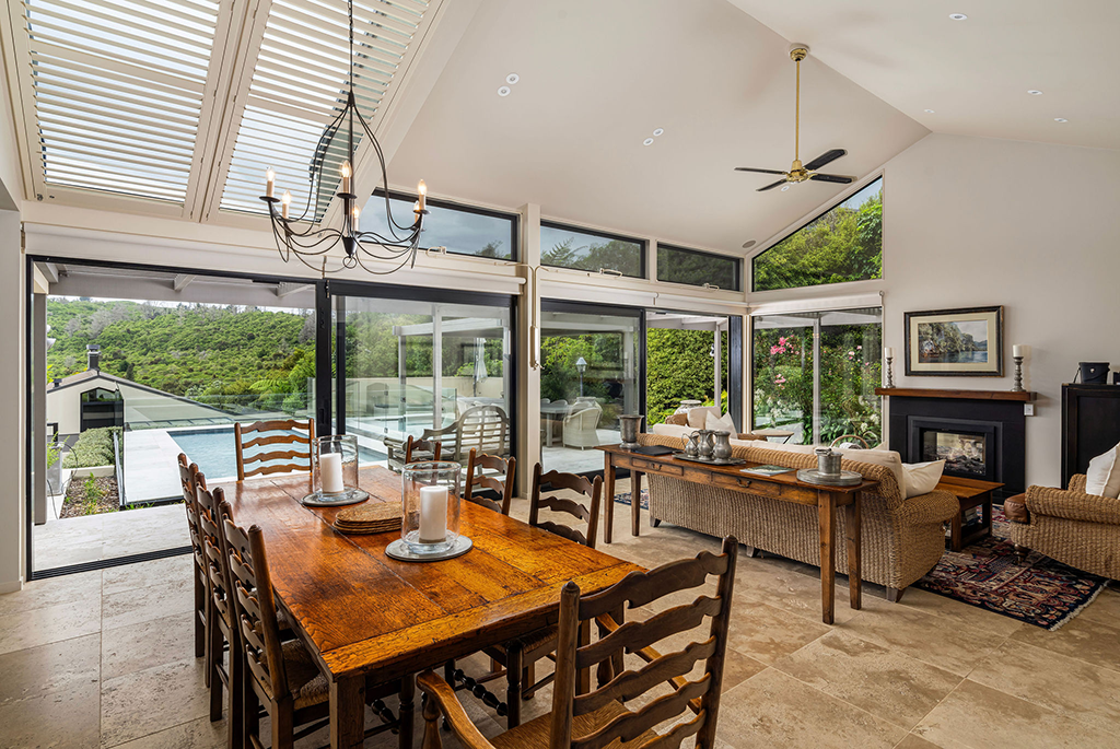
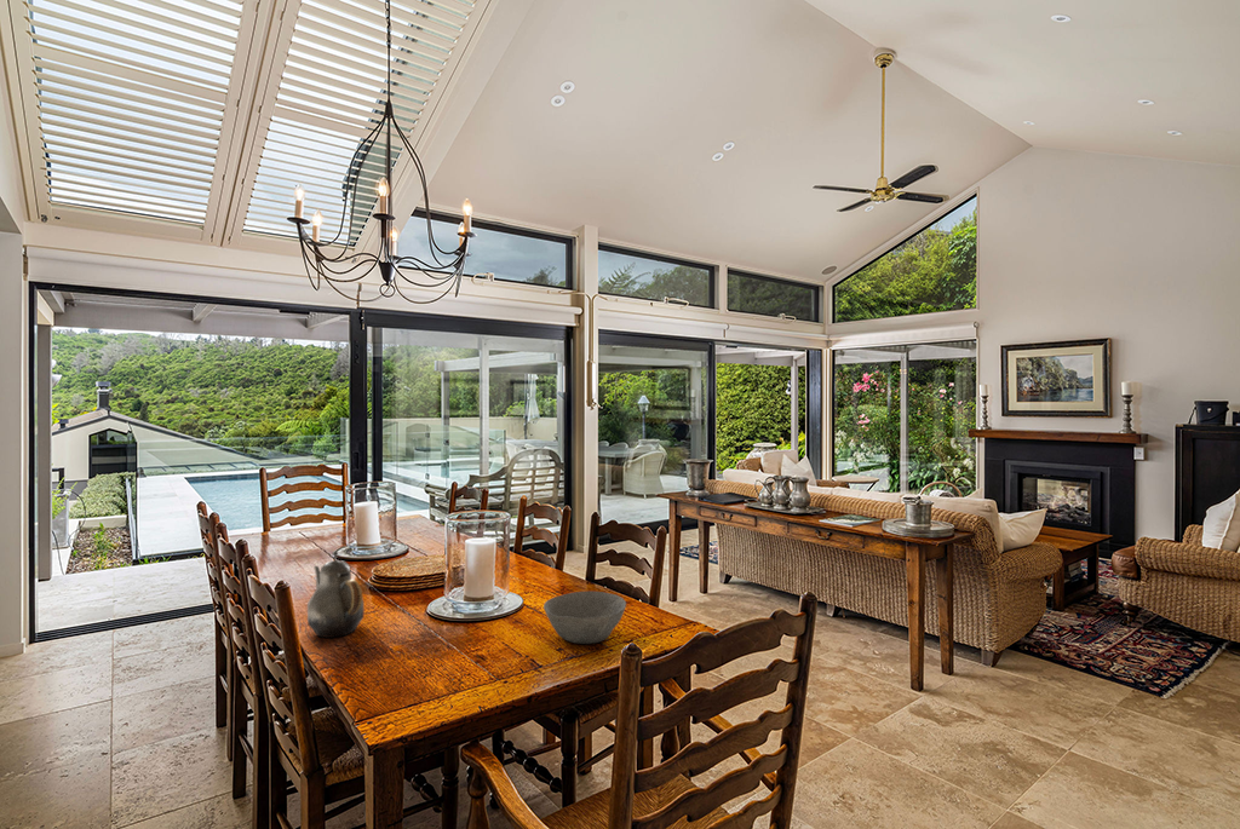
+ bowl [542,591,627,645]
+ teapot [306,549,364,639]
